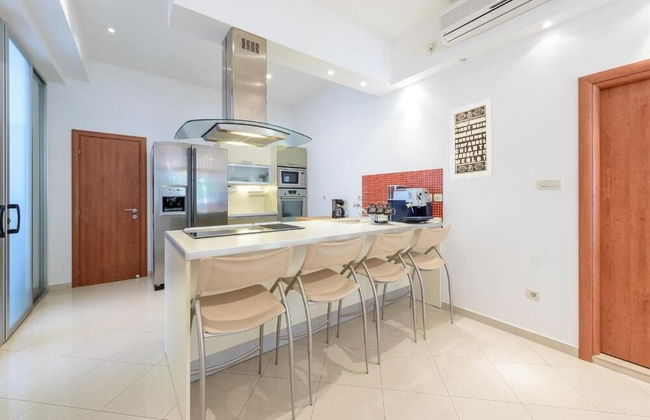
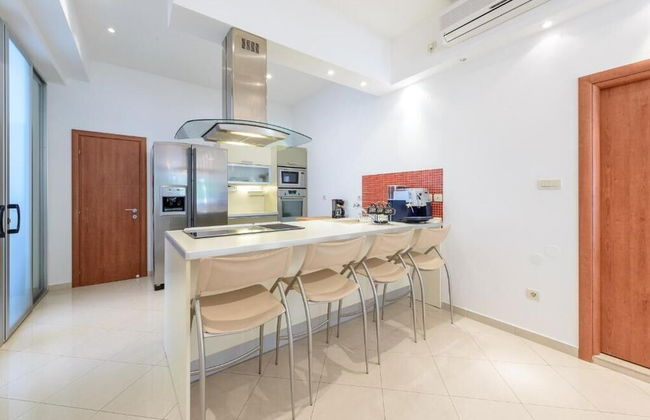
- wall art [449,97,493,180]
